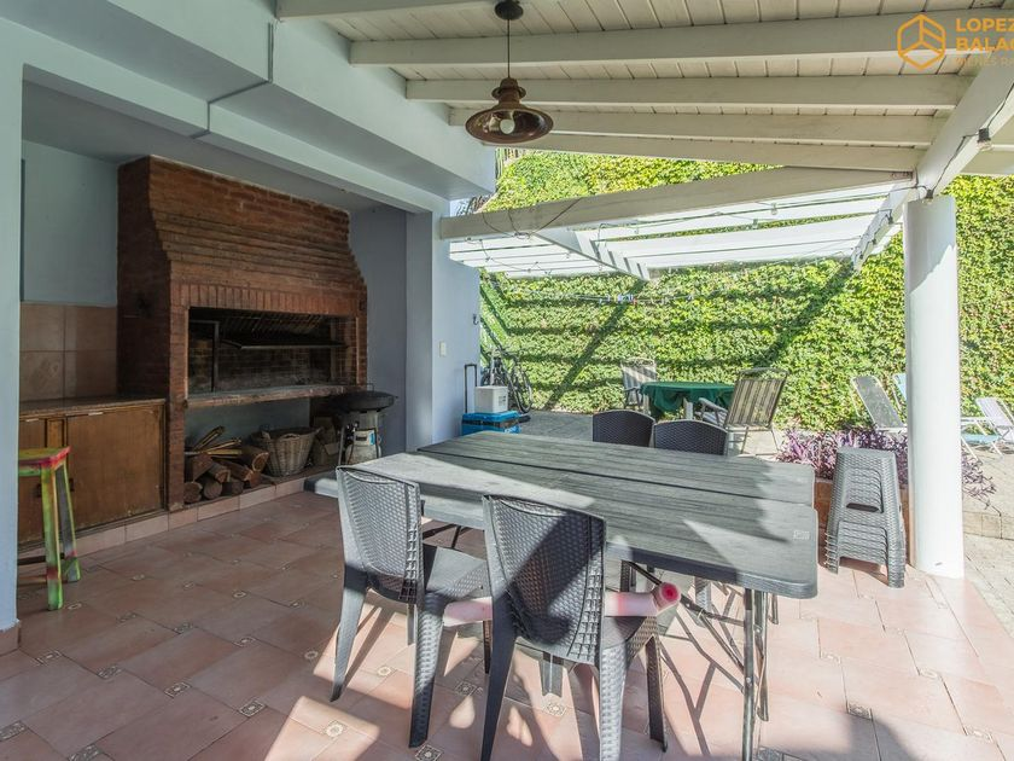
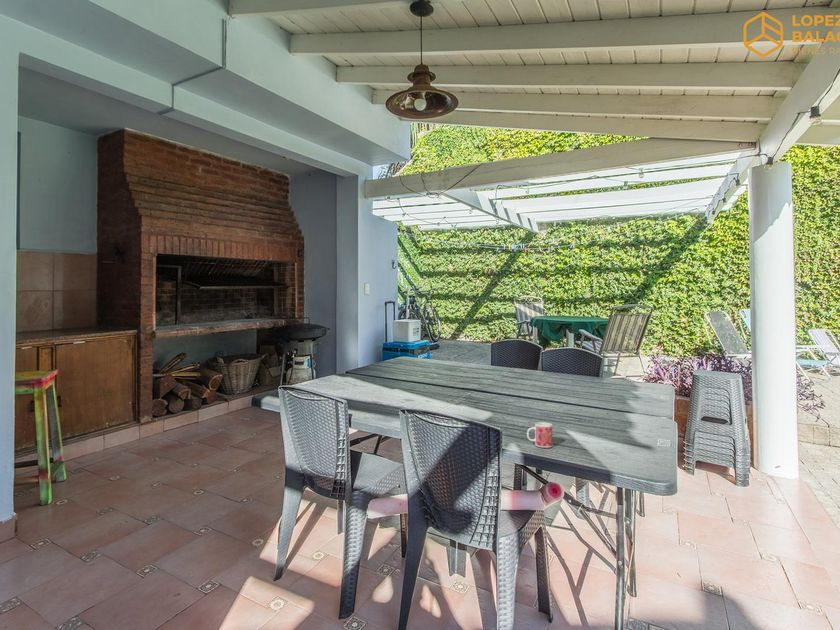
+ mug [526,421,553,449]
